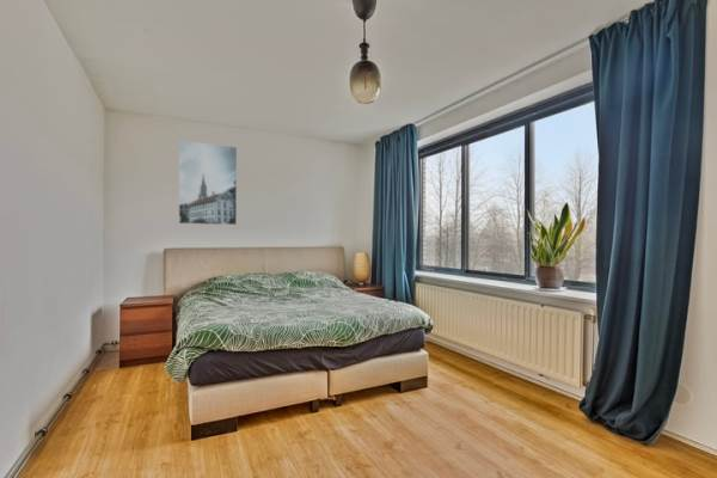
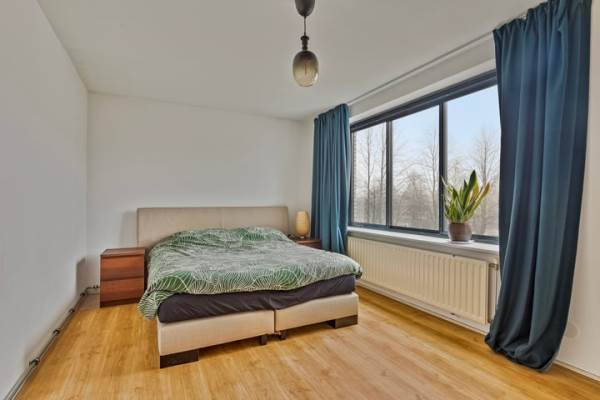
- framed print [178,140,238,226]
